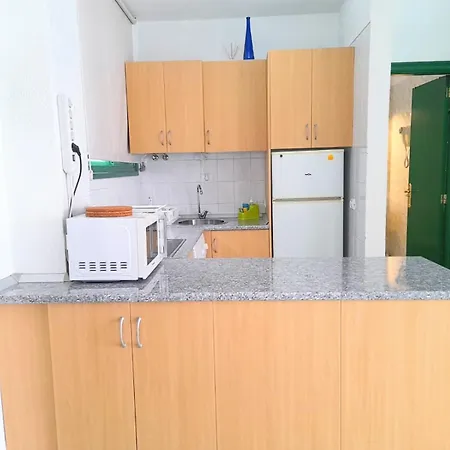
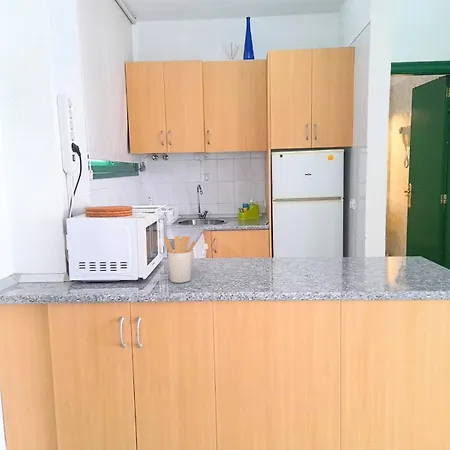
+ utensil holder [163,235,197,284]
